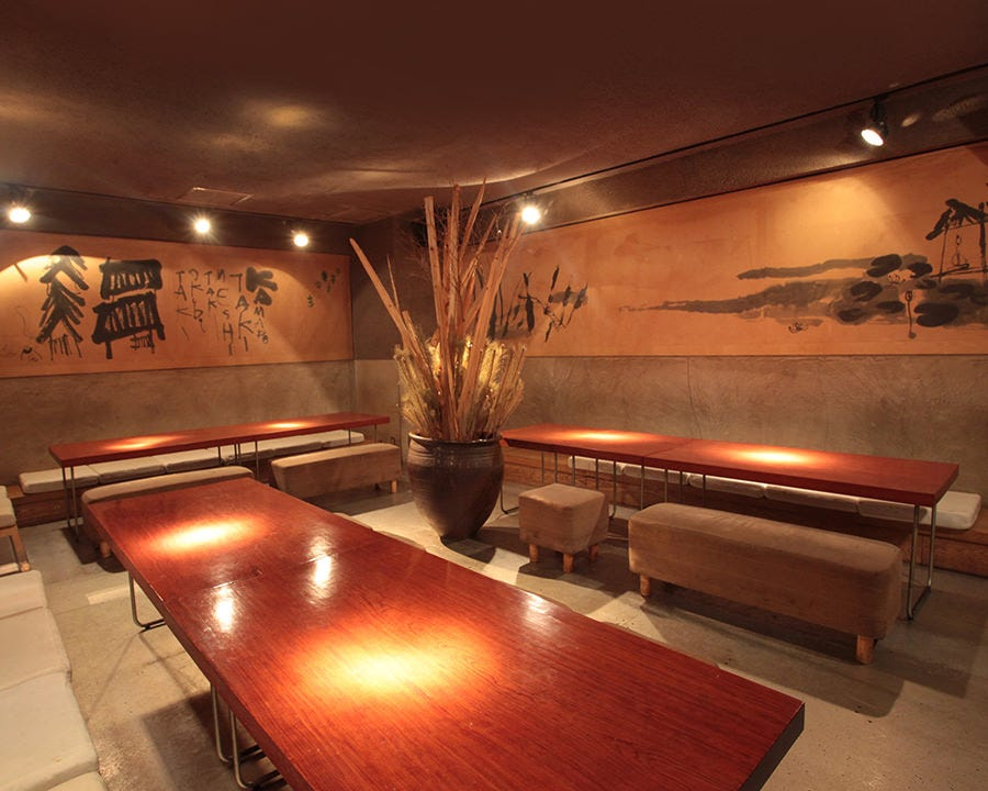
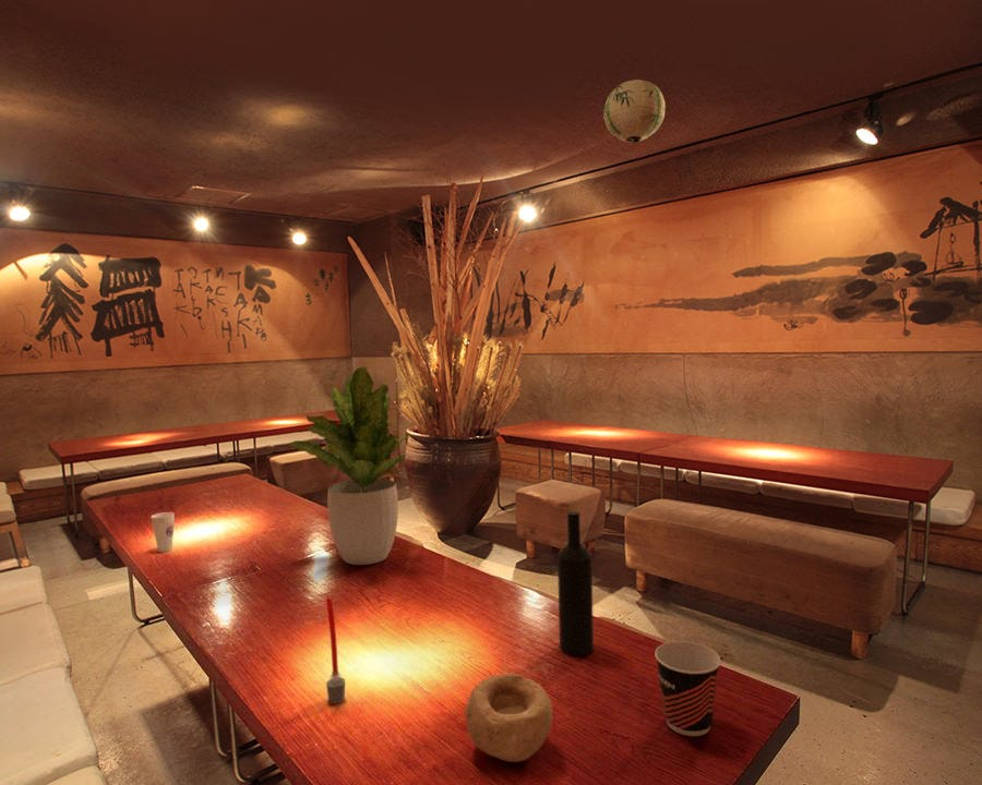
+ potted plant [287,365,410,566]
+ candle [325,596,346,705]
+ bowl [465,672,553,763]
+ cup [654,640,721,737]
+ paper lantern [602,78,667,144]
+ cup [149,511,176,554]
+ wine bottle [556,510,595,657]
